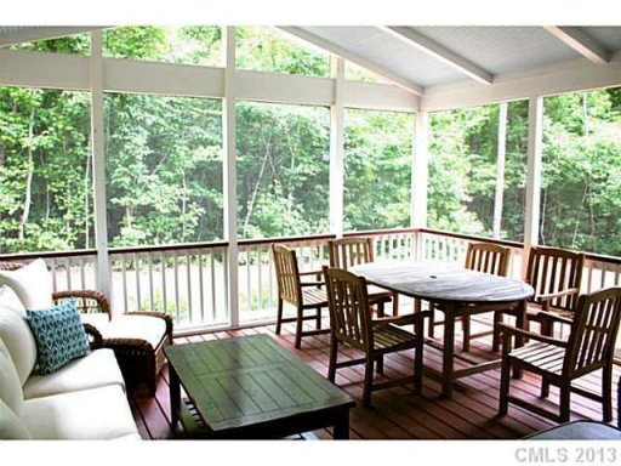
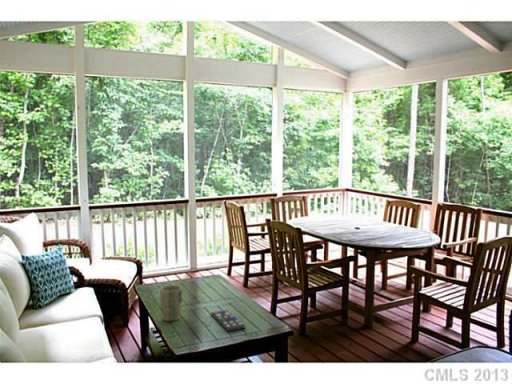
+ plant pot [159,284,183,322]
+ remote control [210,309,246,332]
